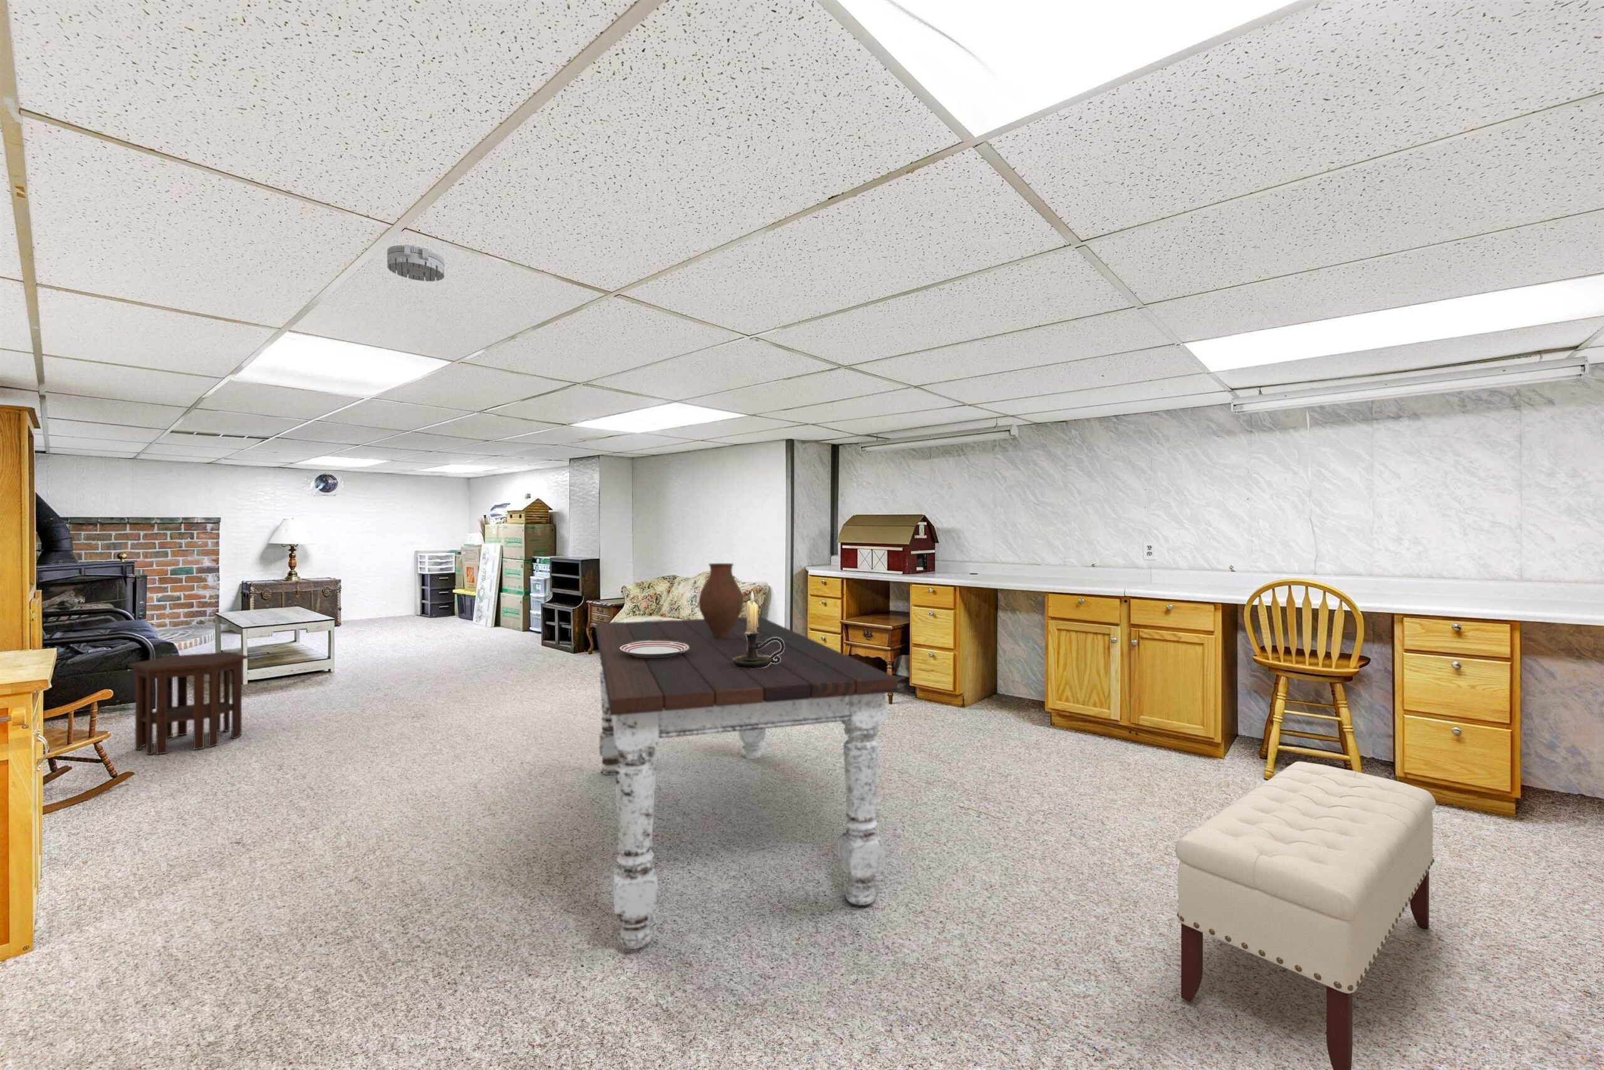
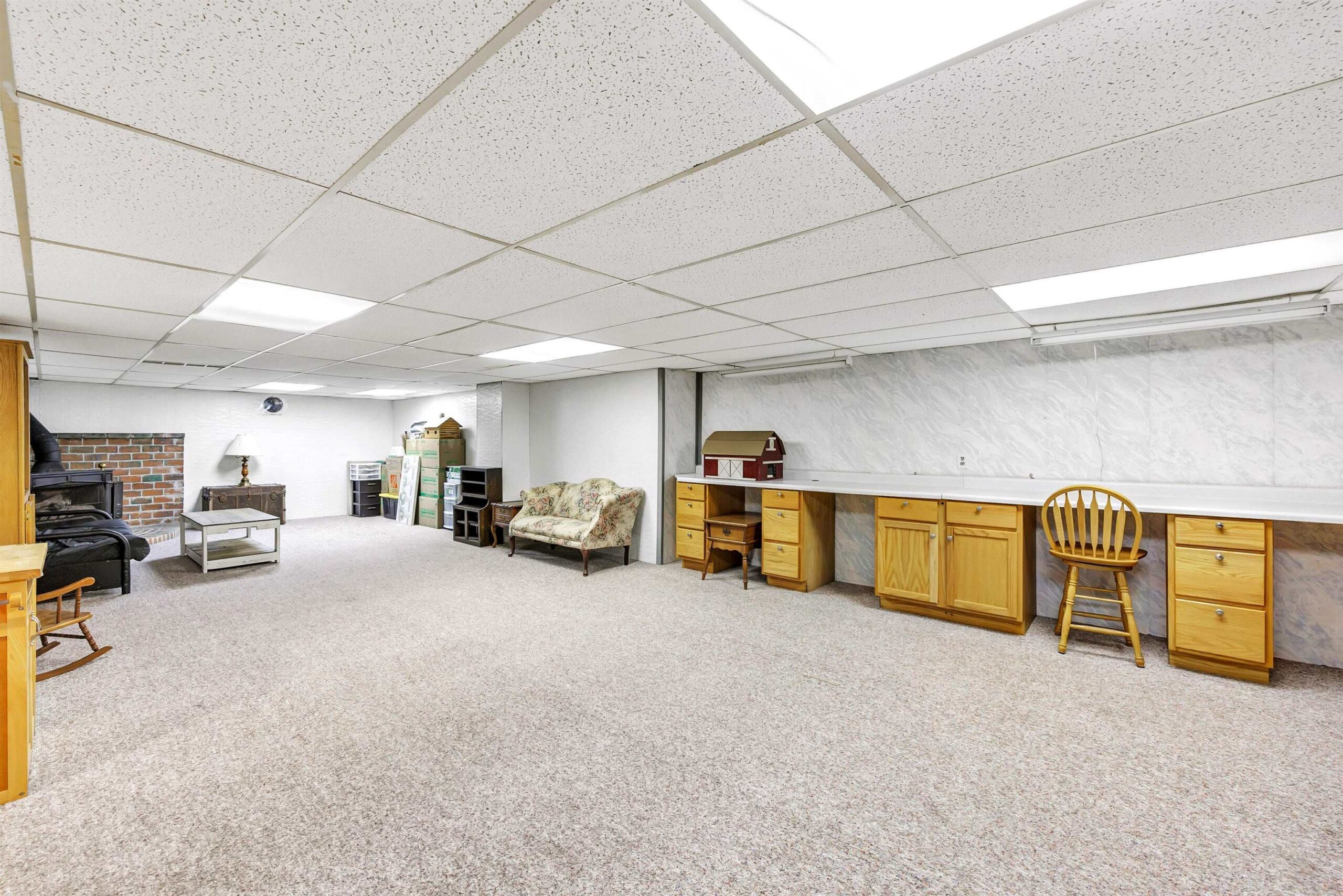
- dinner plate [620,641,689,658]
- dining table [595,616,898,949]
- bench [1174,761,1436,1070]
- side table [128,652,248,756]
- vase [697,562,744,639]
- candle holder [732,590,785,669]
- smoke detector [387,244,444,282]
